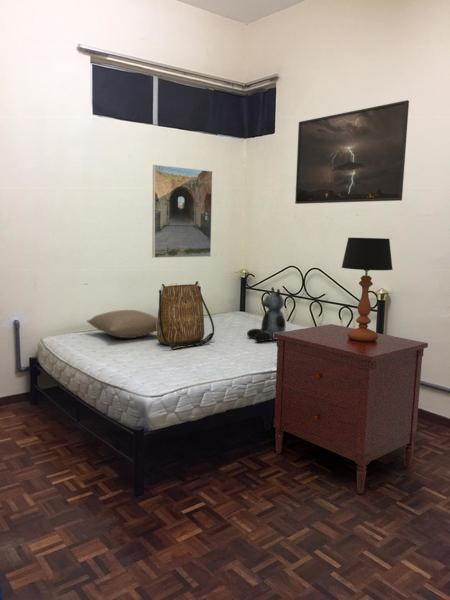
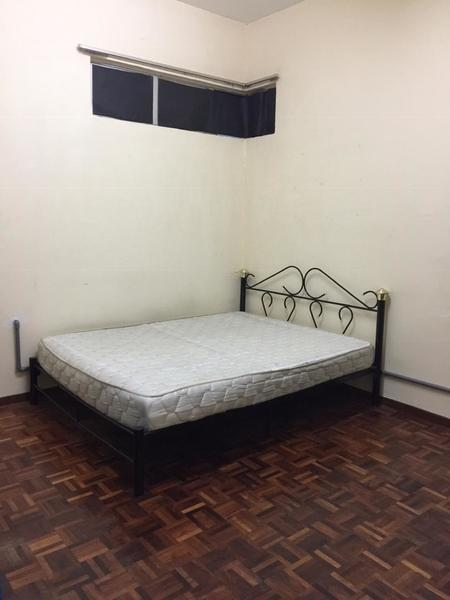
- tote bag [156,280,215,350]
- table lamp [341,237,394,342]
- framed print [294,99,410,205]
- dresser [273,323,429,495]
- pillow [85,309,158,339]
- teddy bear [246,286,287,343]
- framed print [151,164,213,259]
